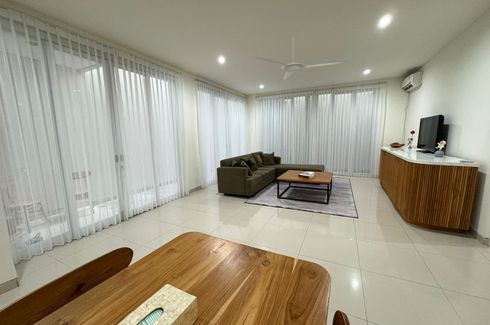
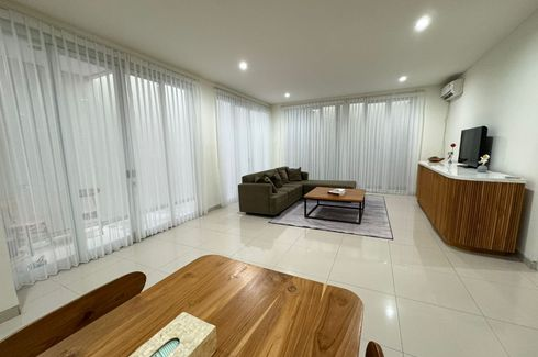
- ceiling fan [254,36,346,82]
